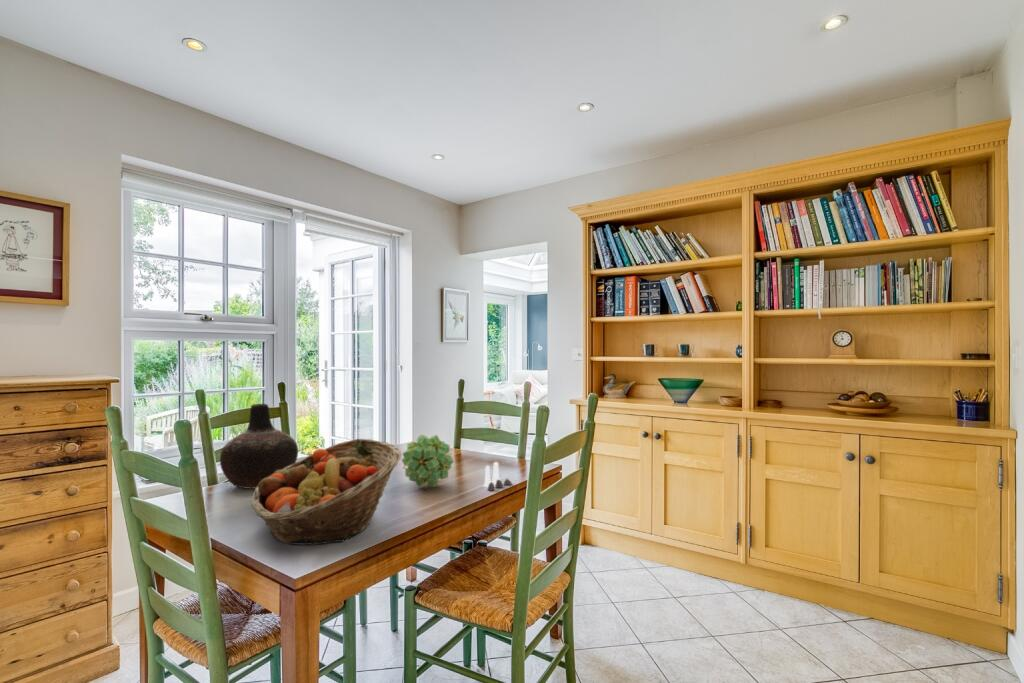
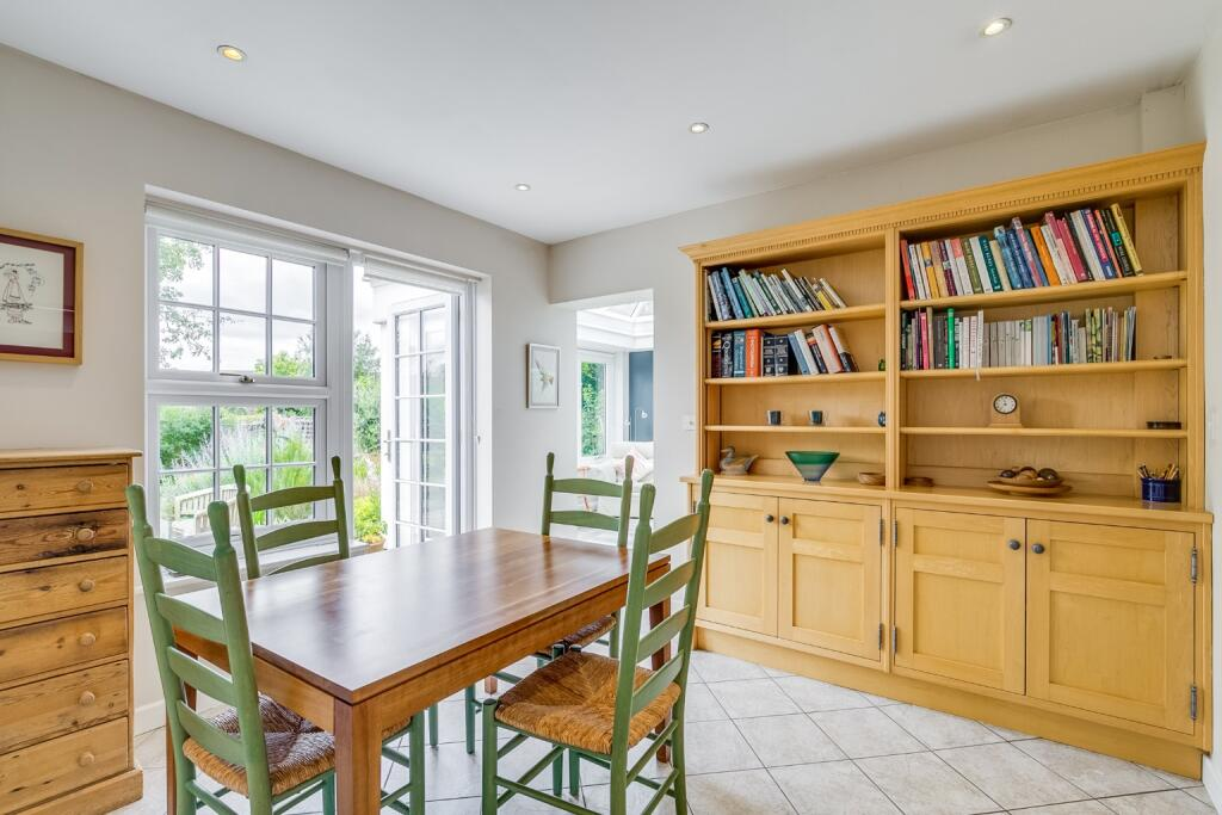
- vase [219,403,299,490]
- fruit basket [250,438,402,546]
- decorative ball [400,433,455,488]
- salt and pepper shaker set [482,461,513,492]
